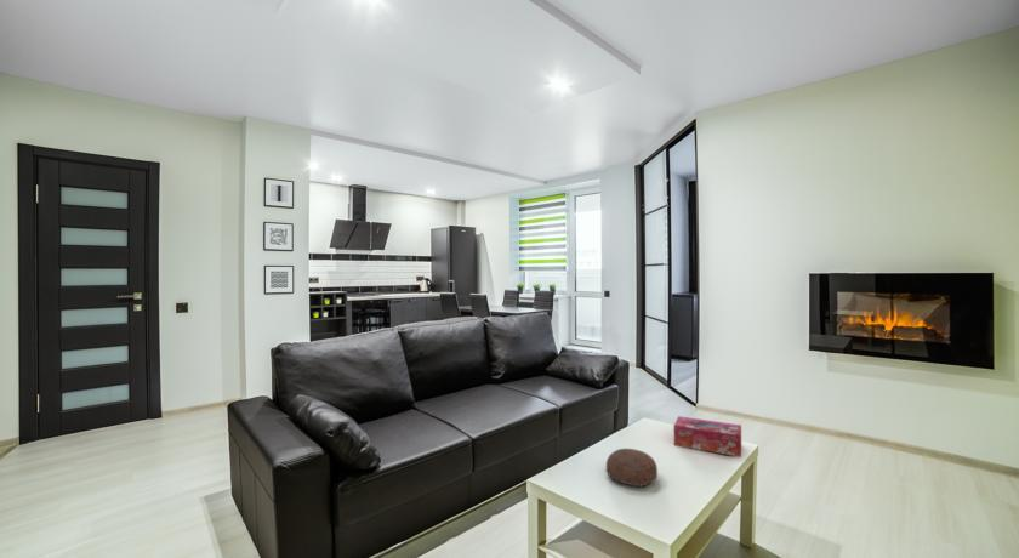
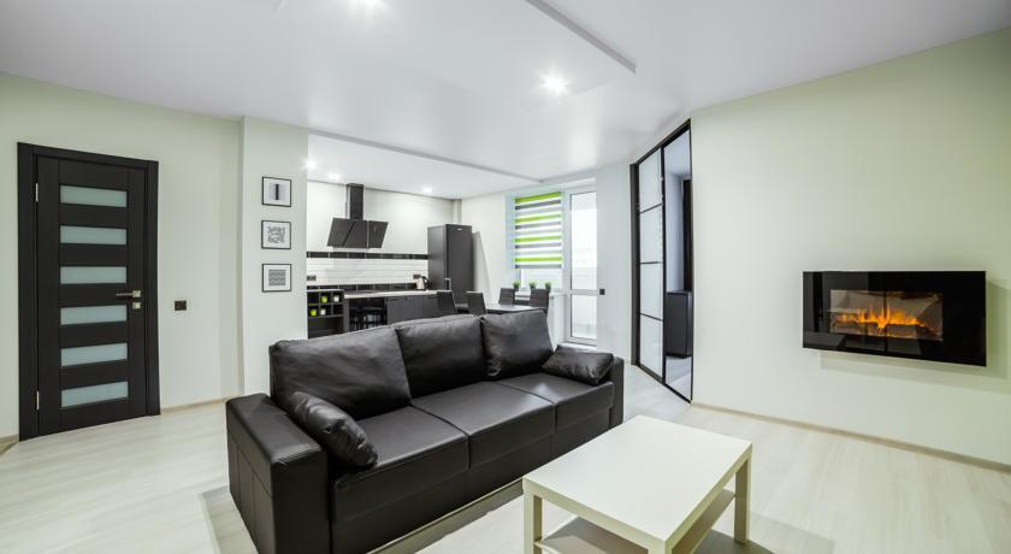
- decorative bowl [605,448,659,489]
- tissue box [673,415,742,459]
